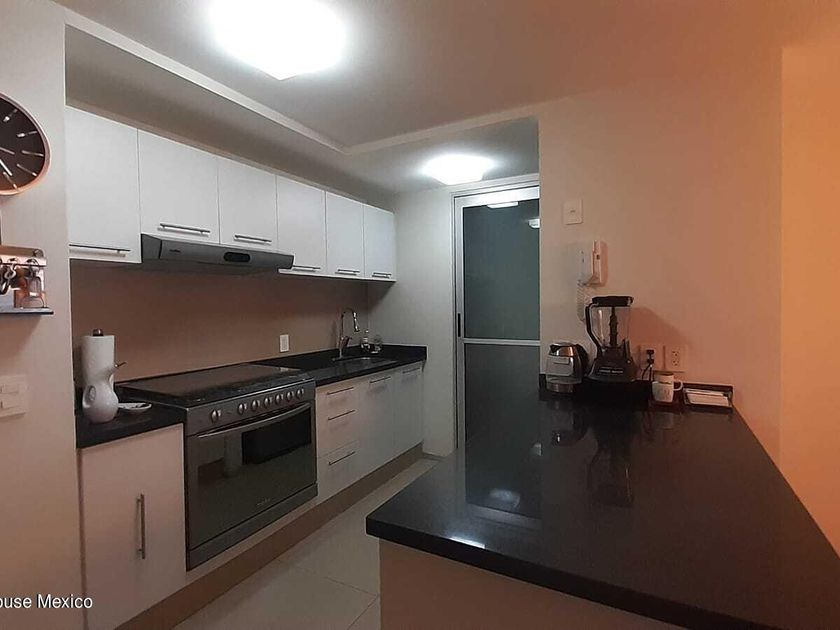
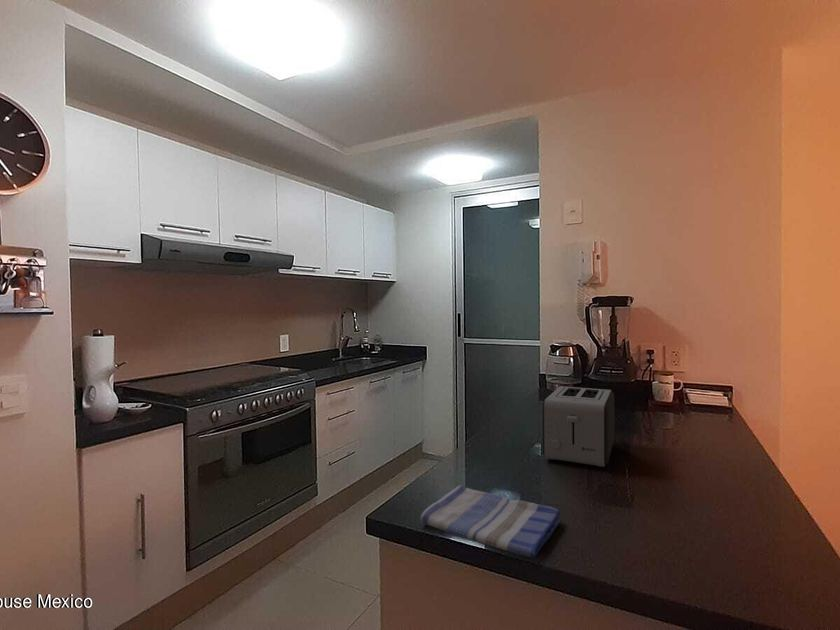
+ dish towel [419,484,563,558]
+ toaster [541,385,615,468]
